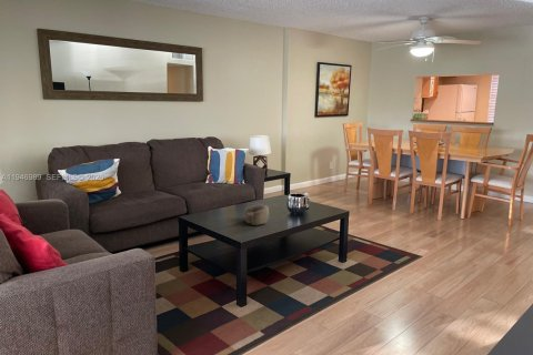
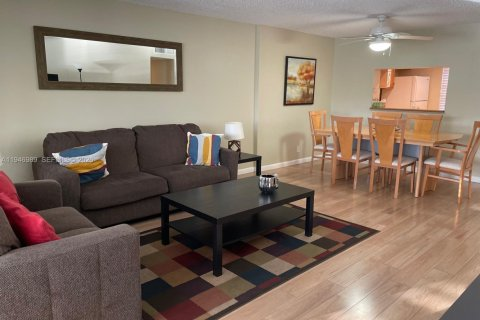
- decorative bowl [243,204,270,226]
